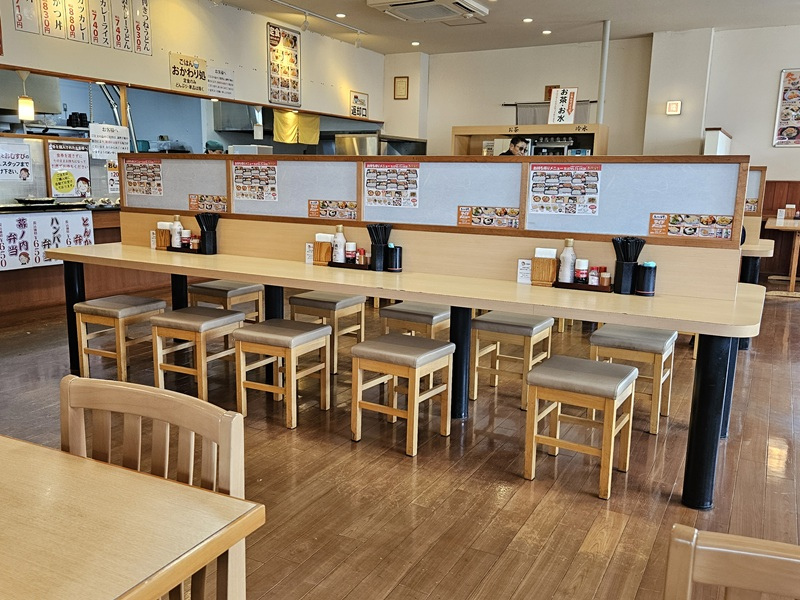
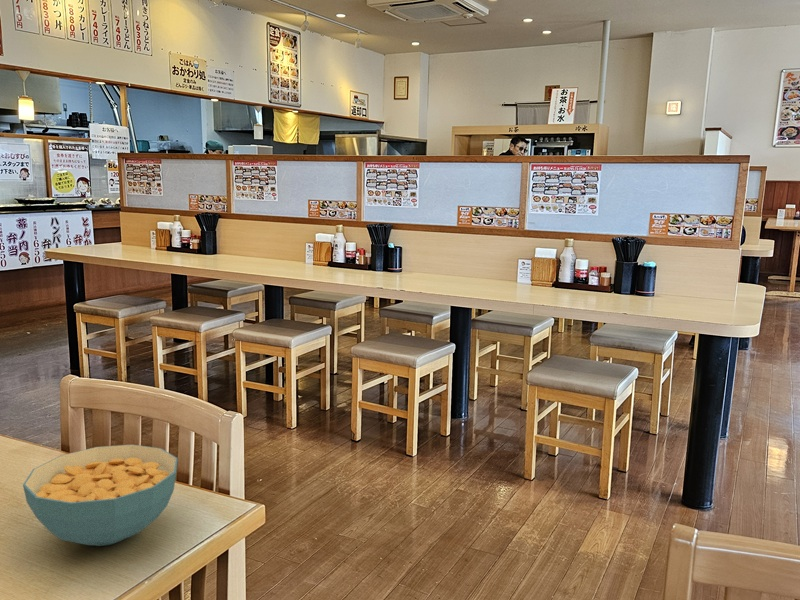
+ cereal bowl [22,444,179,547]
